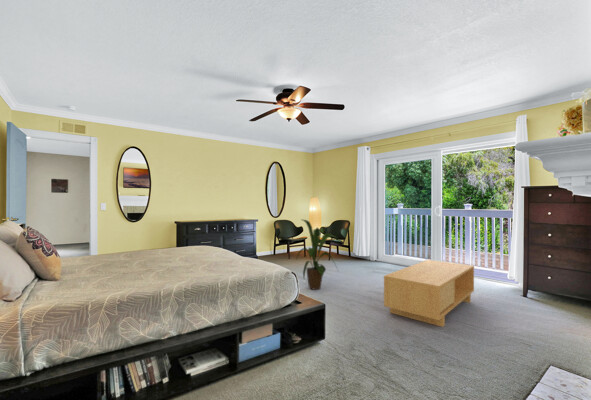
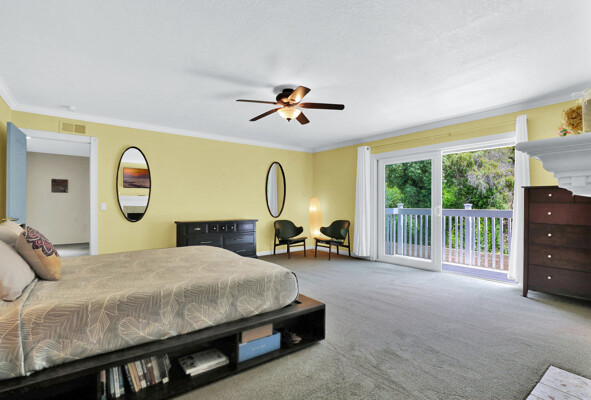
- house plant [295,219,340,291]
- coffee table [383,259,475,328]
